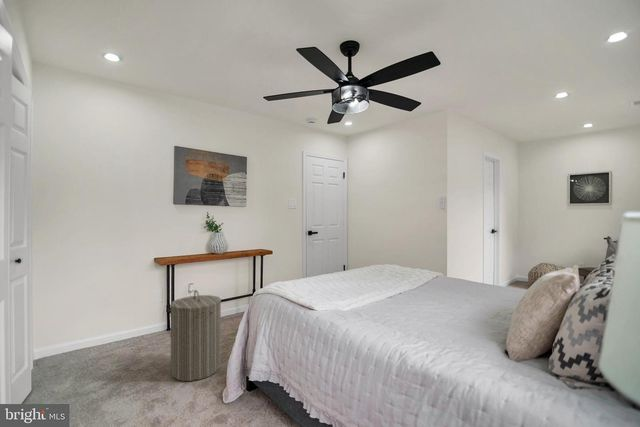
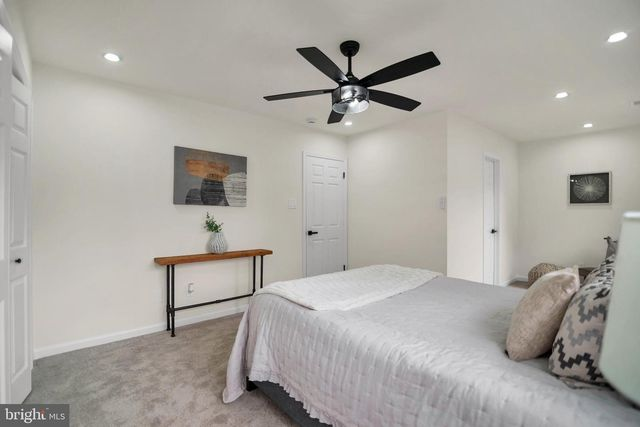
- laundry hamper [169,289,222,382]
